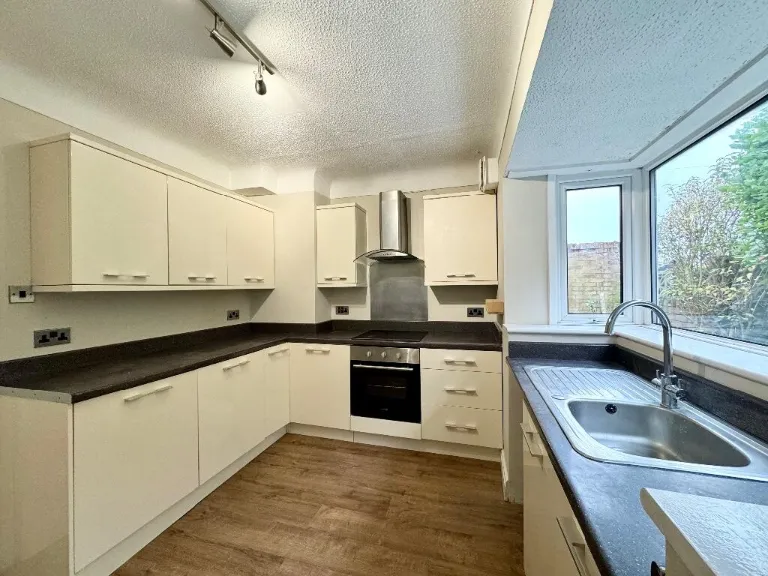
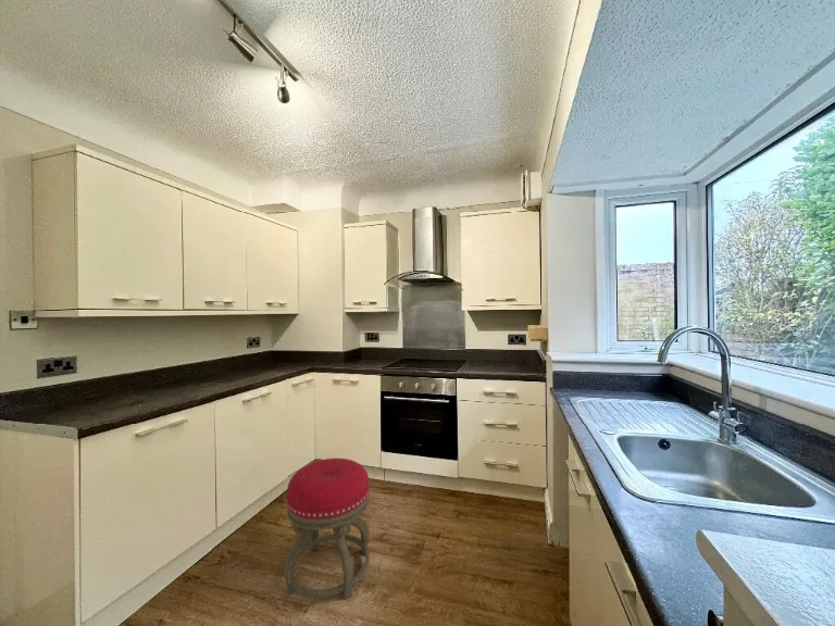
+ stool [283,456,371,600]
